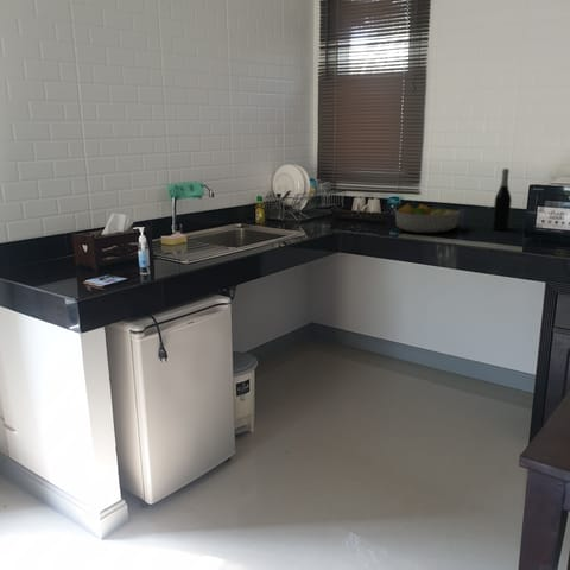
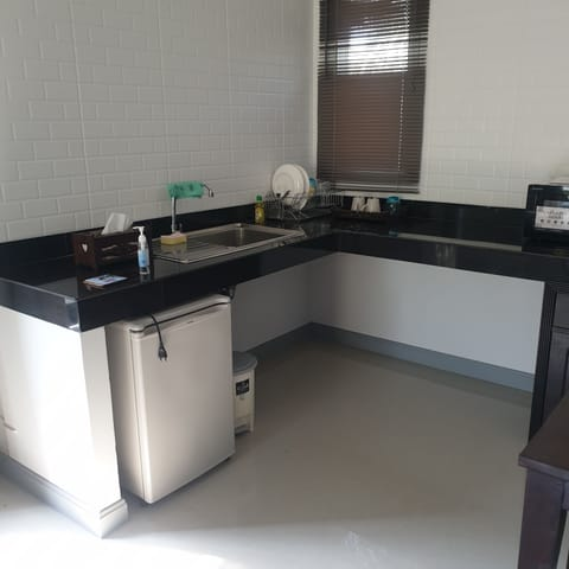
- fruit bowl [394,203,461,234]
- wine bottle [492,167,513,232]
